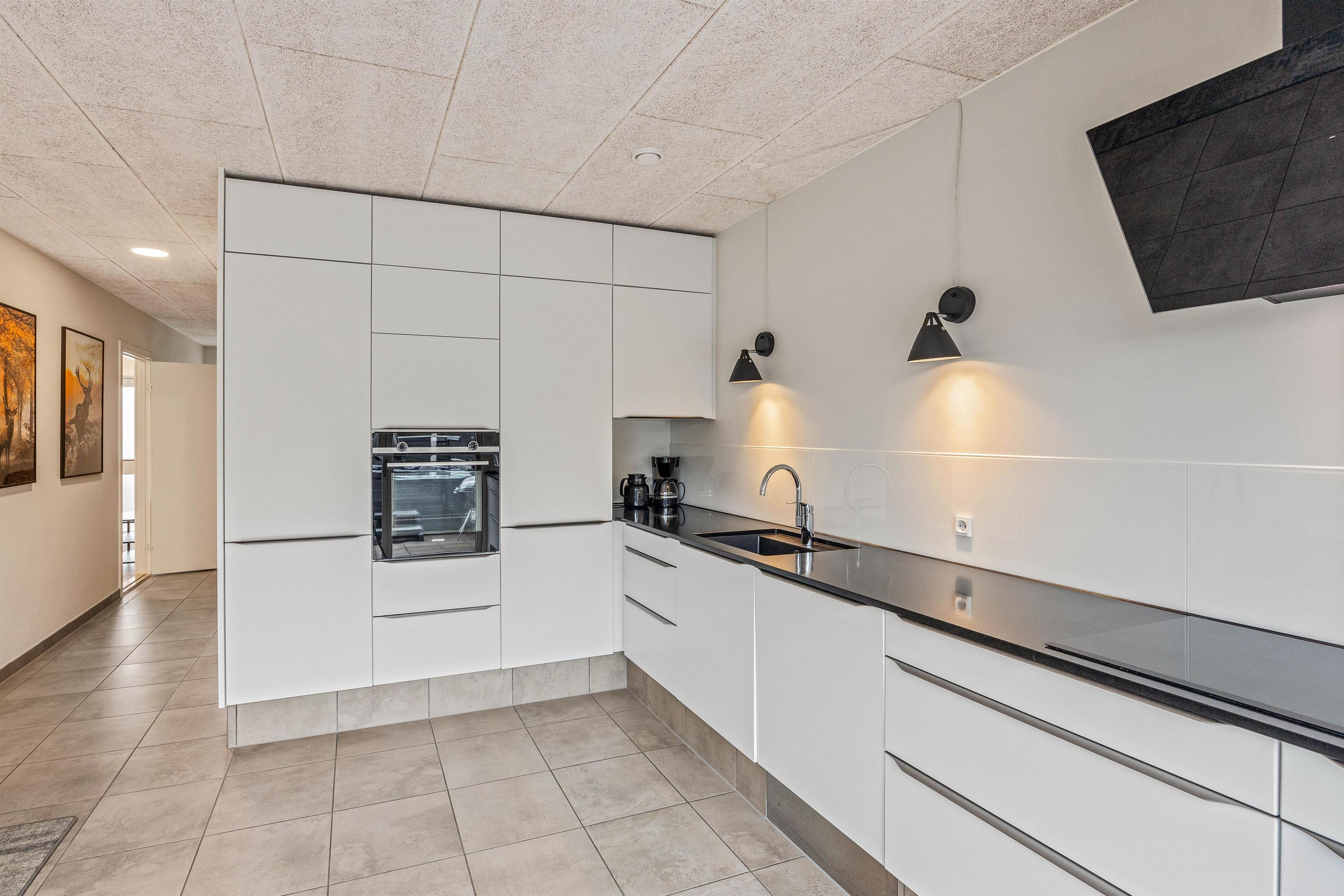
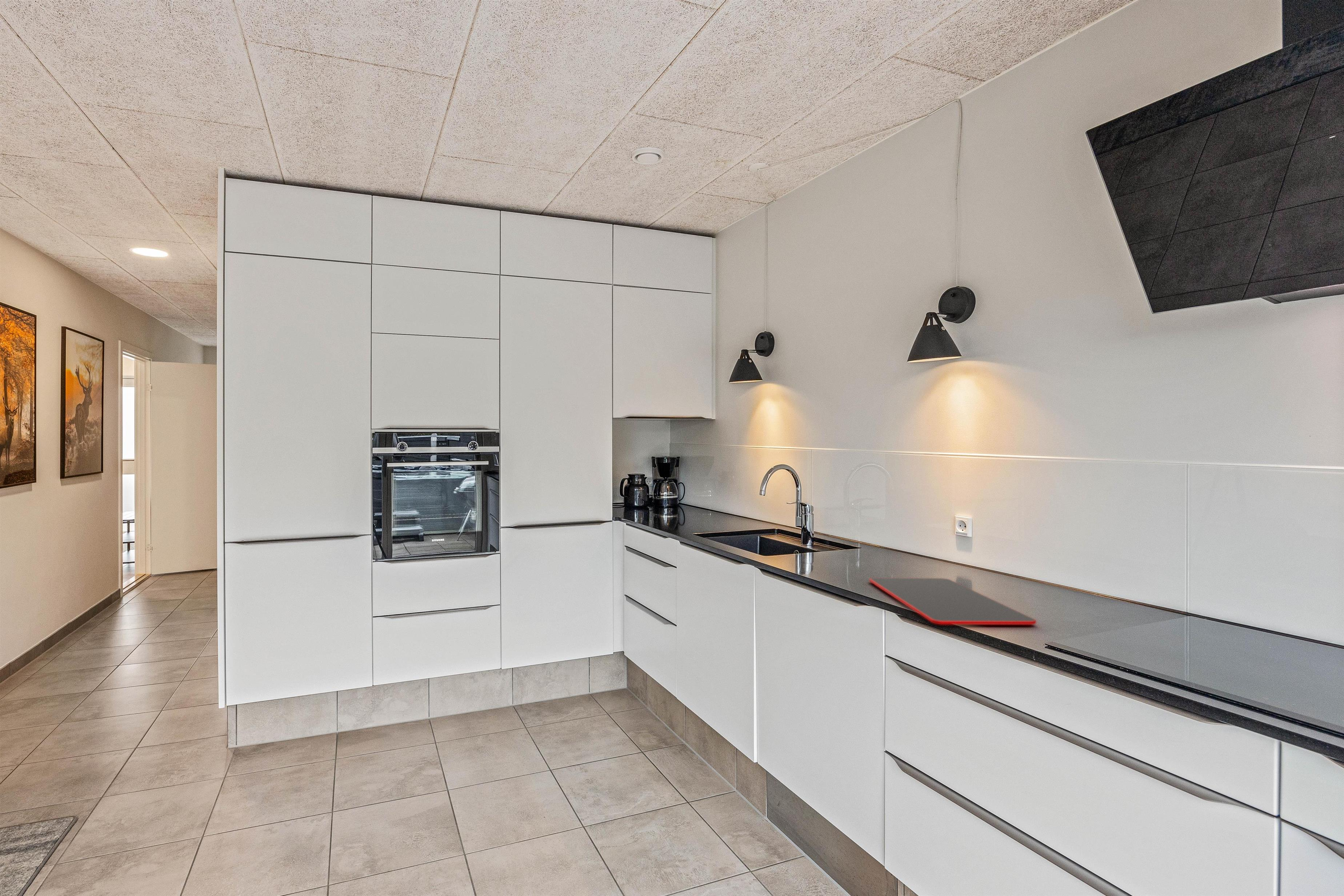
+ cutting board [869,578,1037,625]
